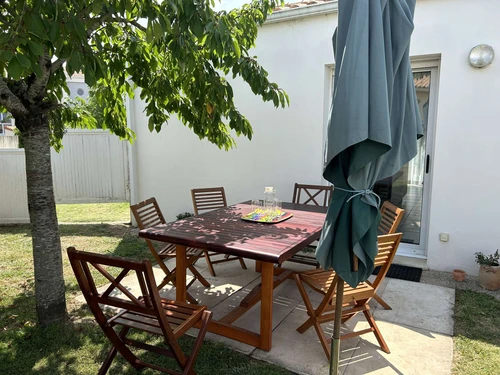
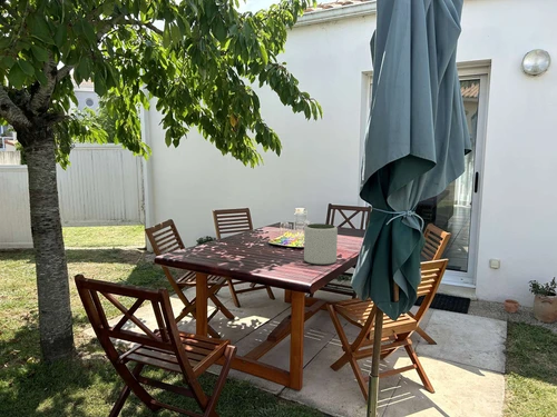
+ plant pot [303,222,339,266]
